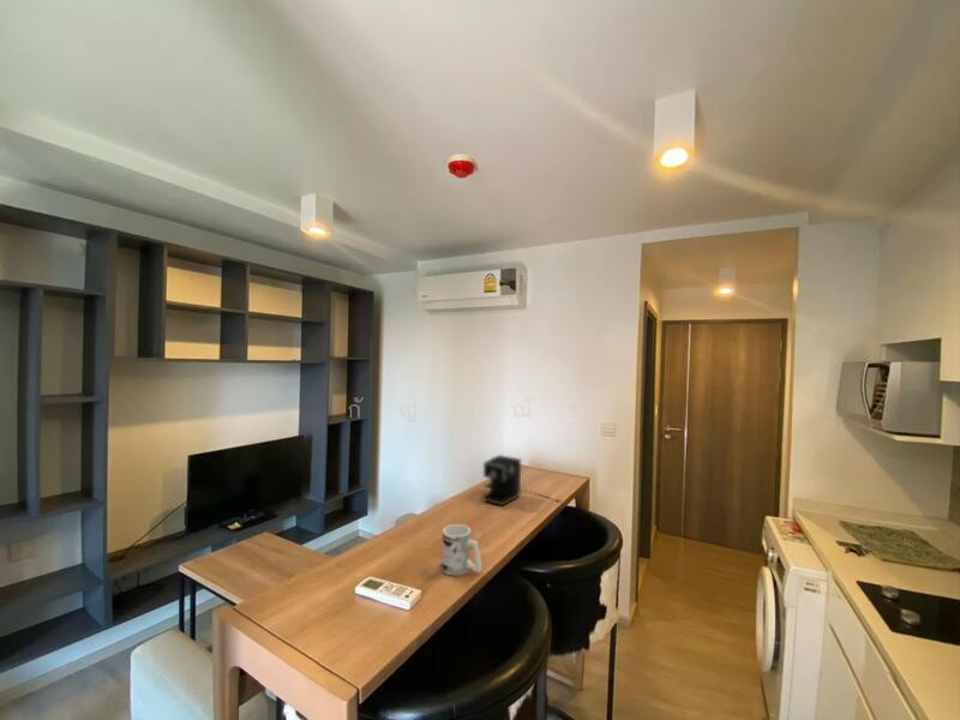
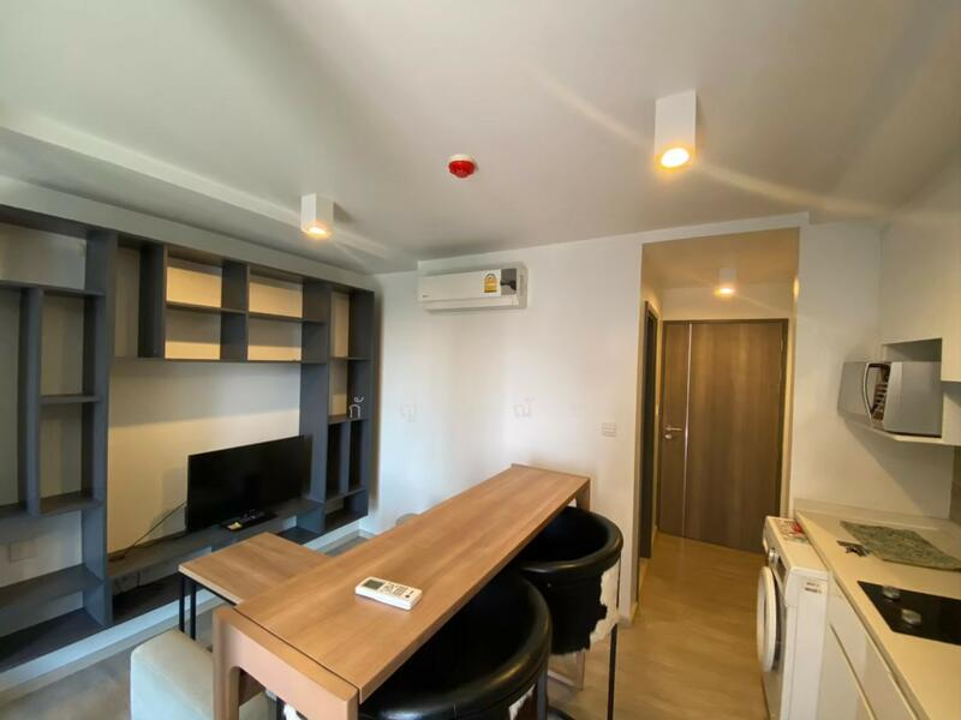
- mug [439,523,484,577]
- coffee maker [481,454,563,506]
